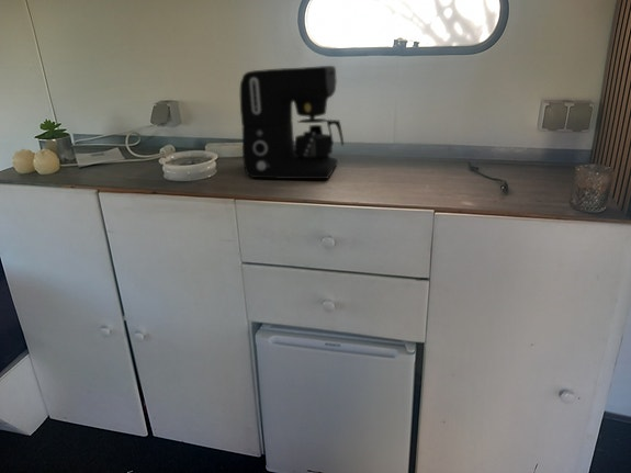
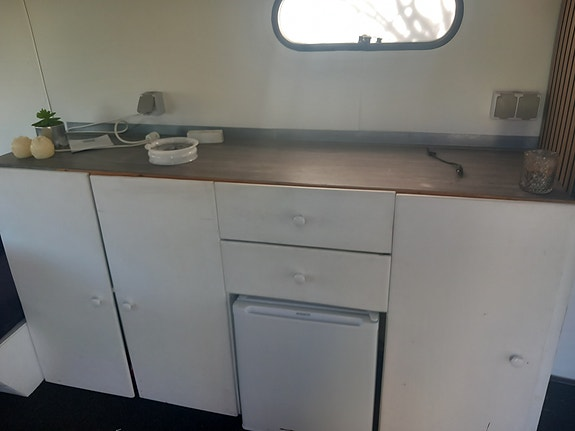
- coffee maker [239,65,345,180]
